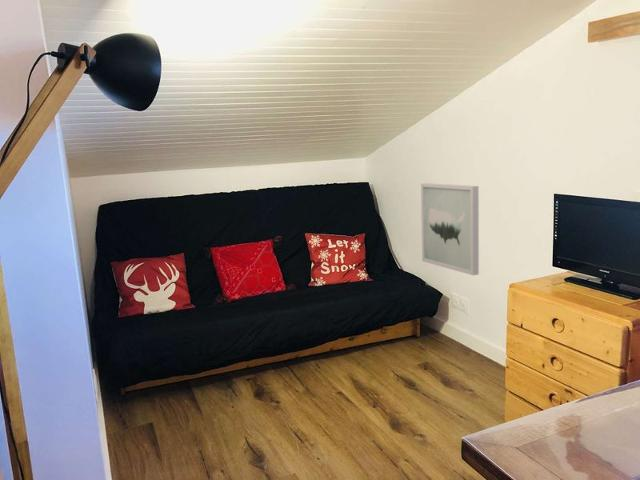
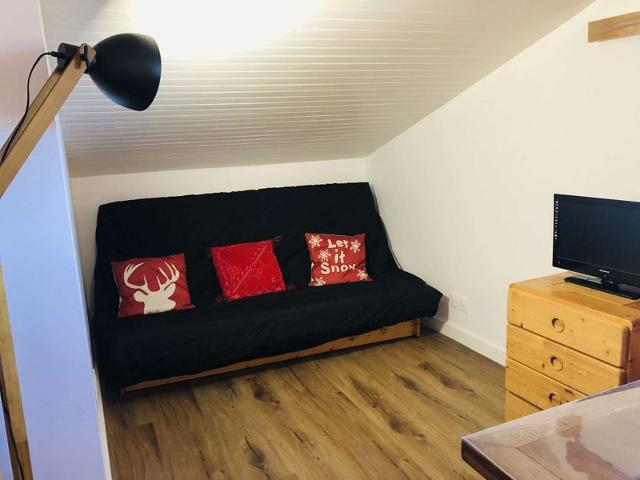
- wall art [420,182,480,276]
